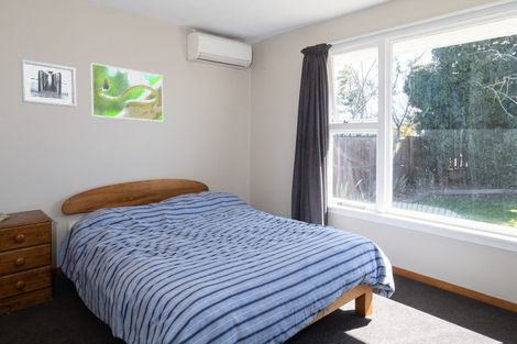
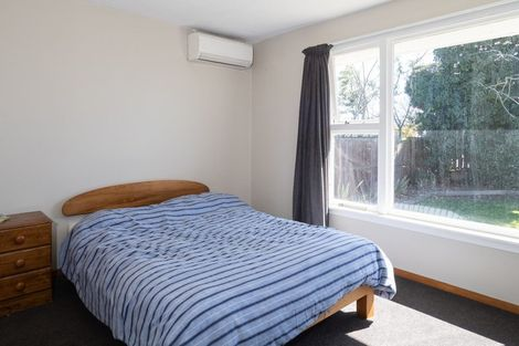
- wall art [20,58,77,109]
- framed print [89,62,164,122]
